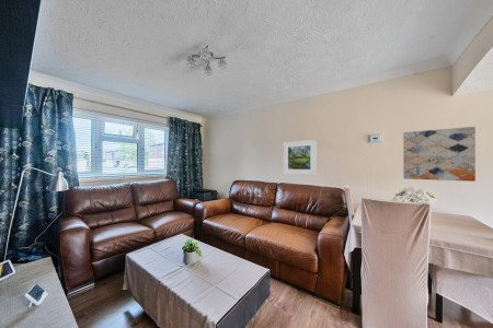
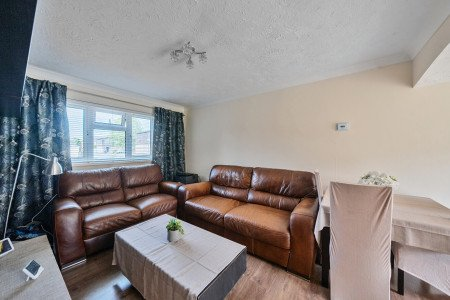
- wall art [402,126,477,183]
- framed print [283,139,318,176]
